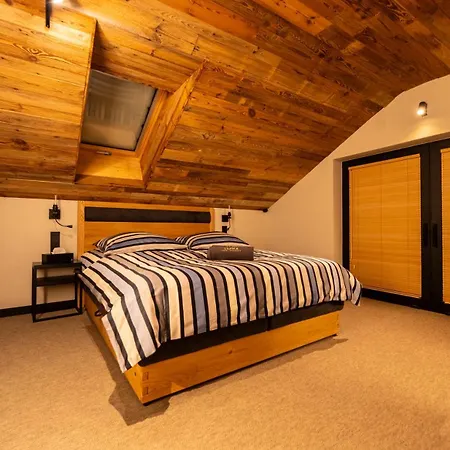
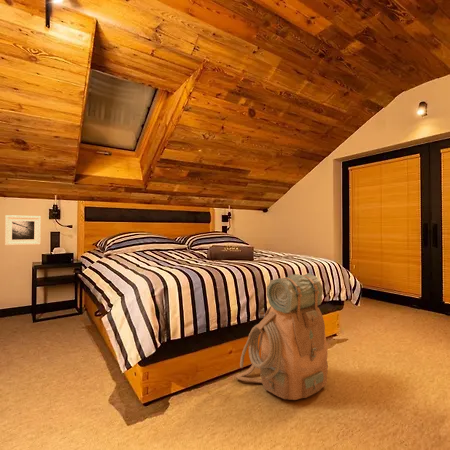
+ backpack [235,272,329,401]
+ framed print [4,214,42,246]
